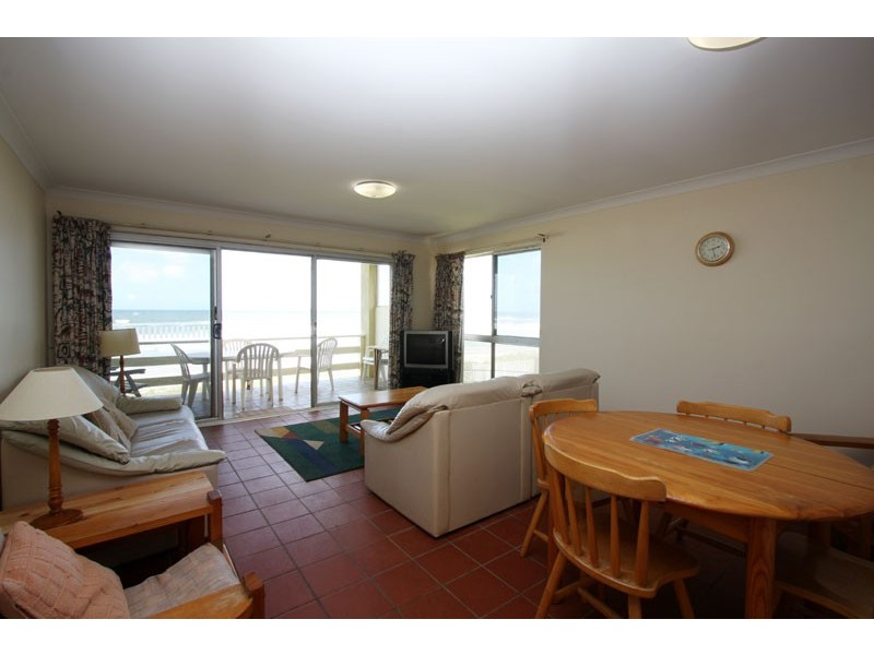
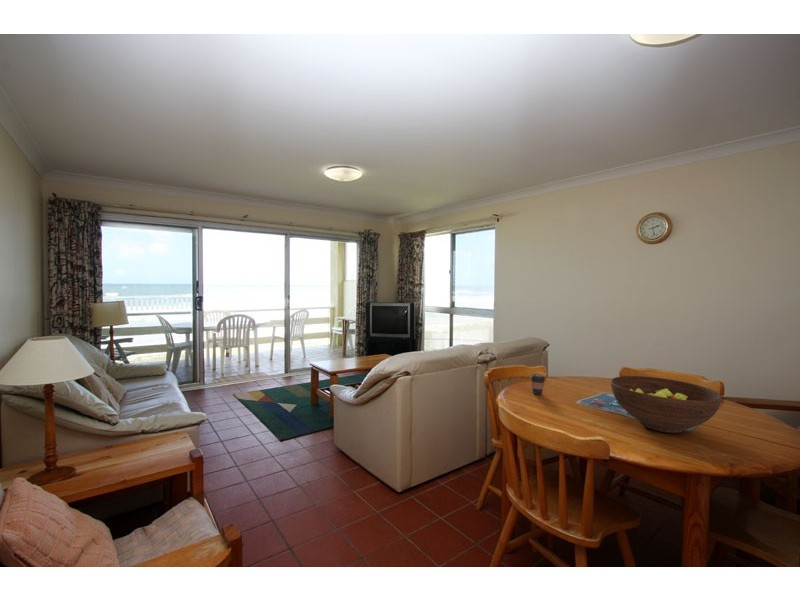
+ coffee cup [529,373,547,396]
+ fruit bowl [610,375,723,434]
